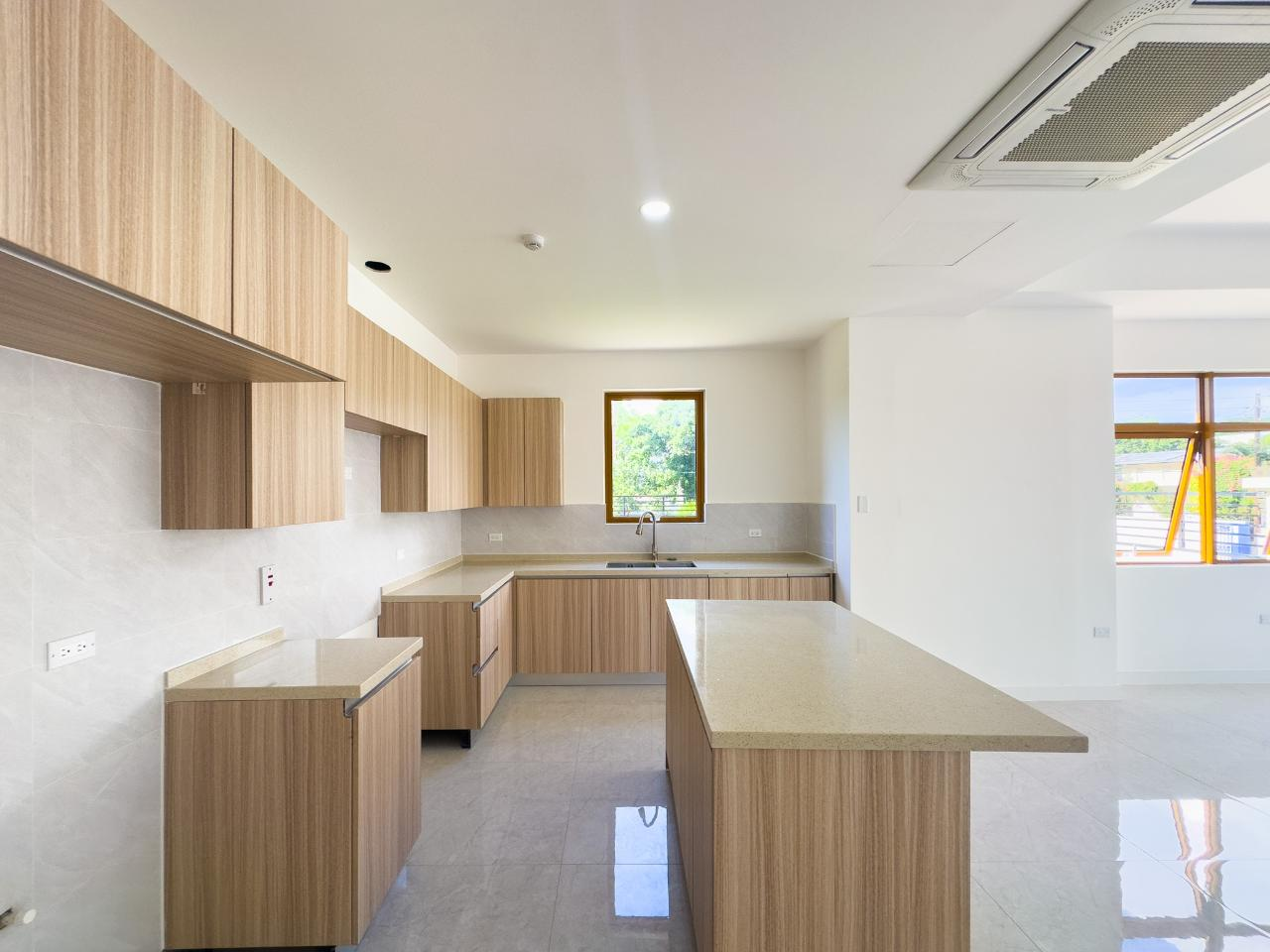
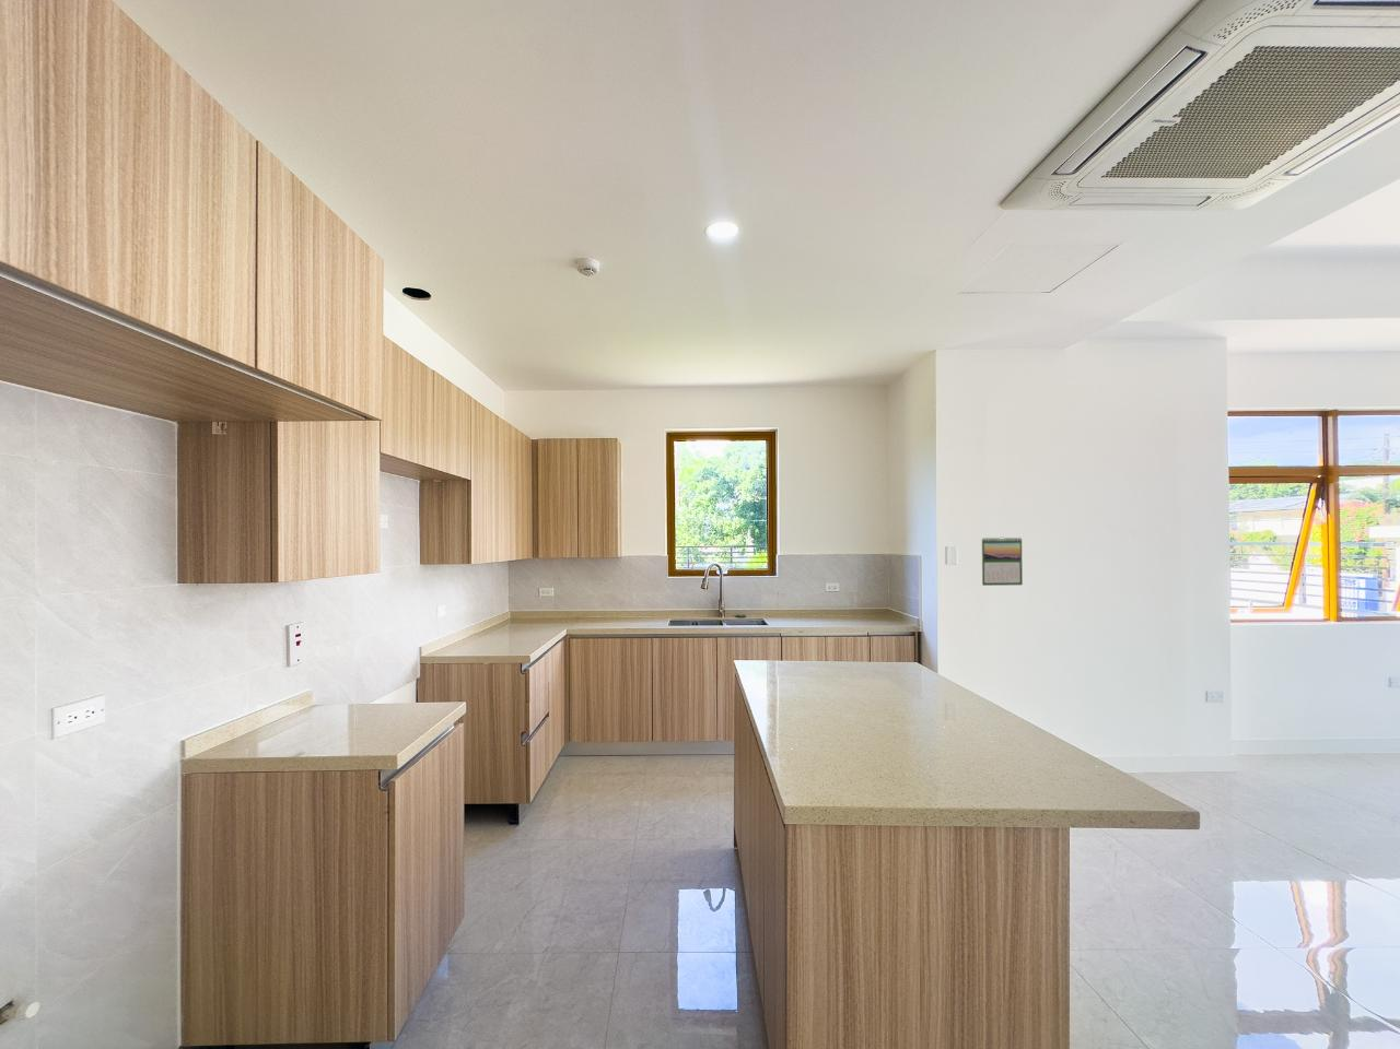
+ calendar [981,536,1024,587]
